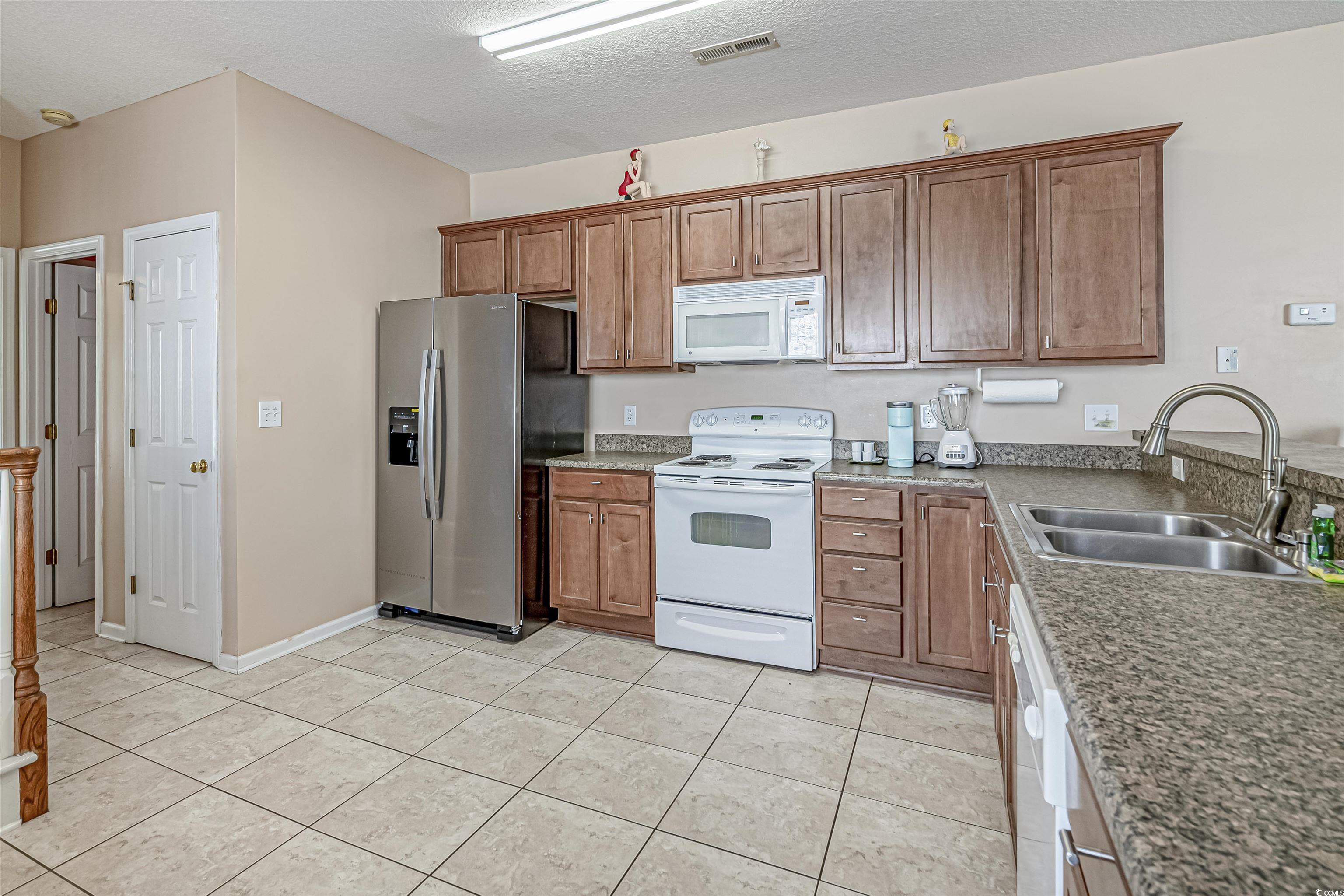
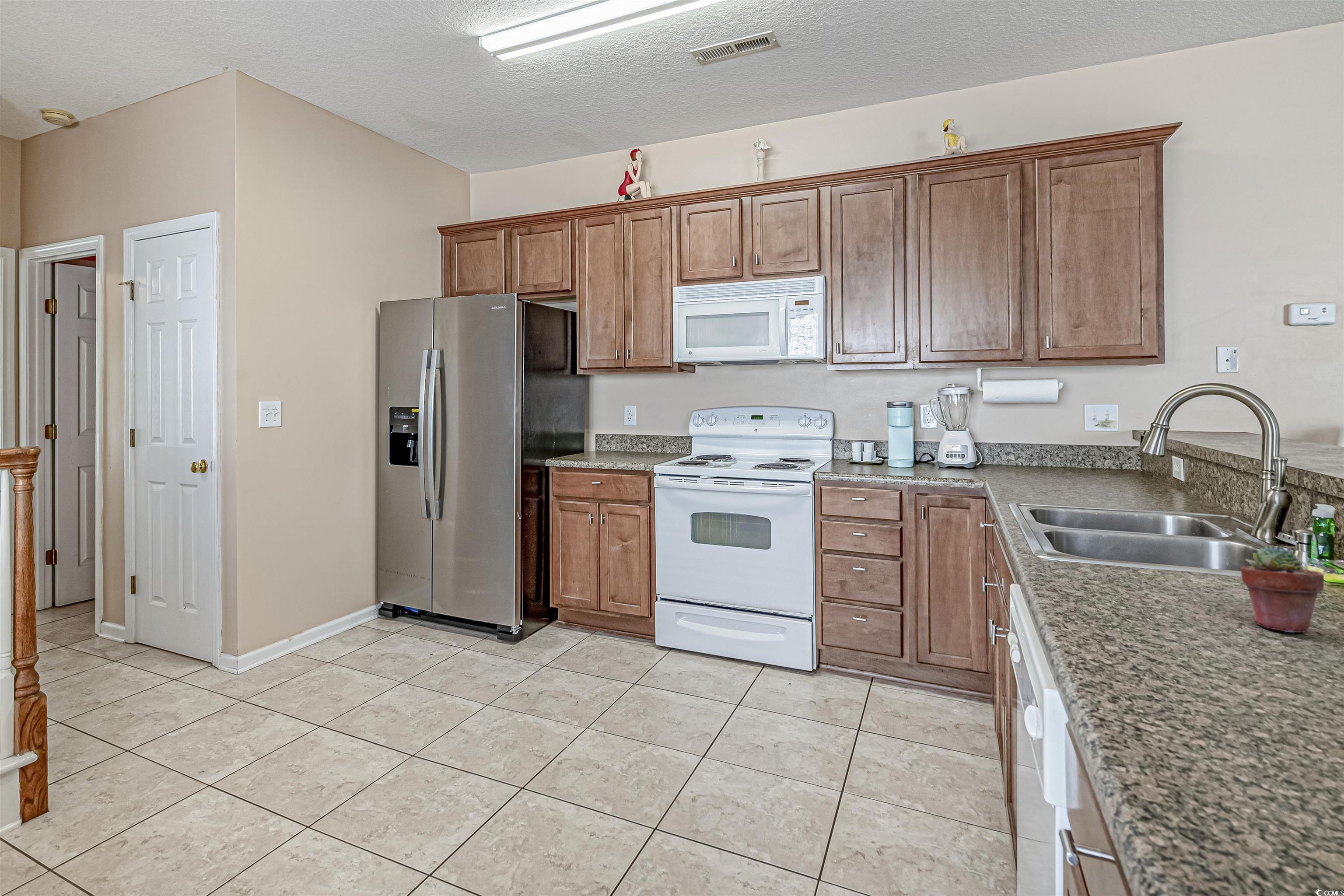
+ potted succulent [1240,545,1324,633]
